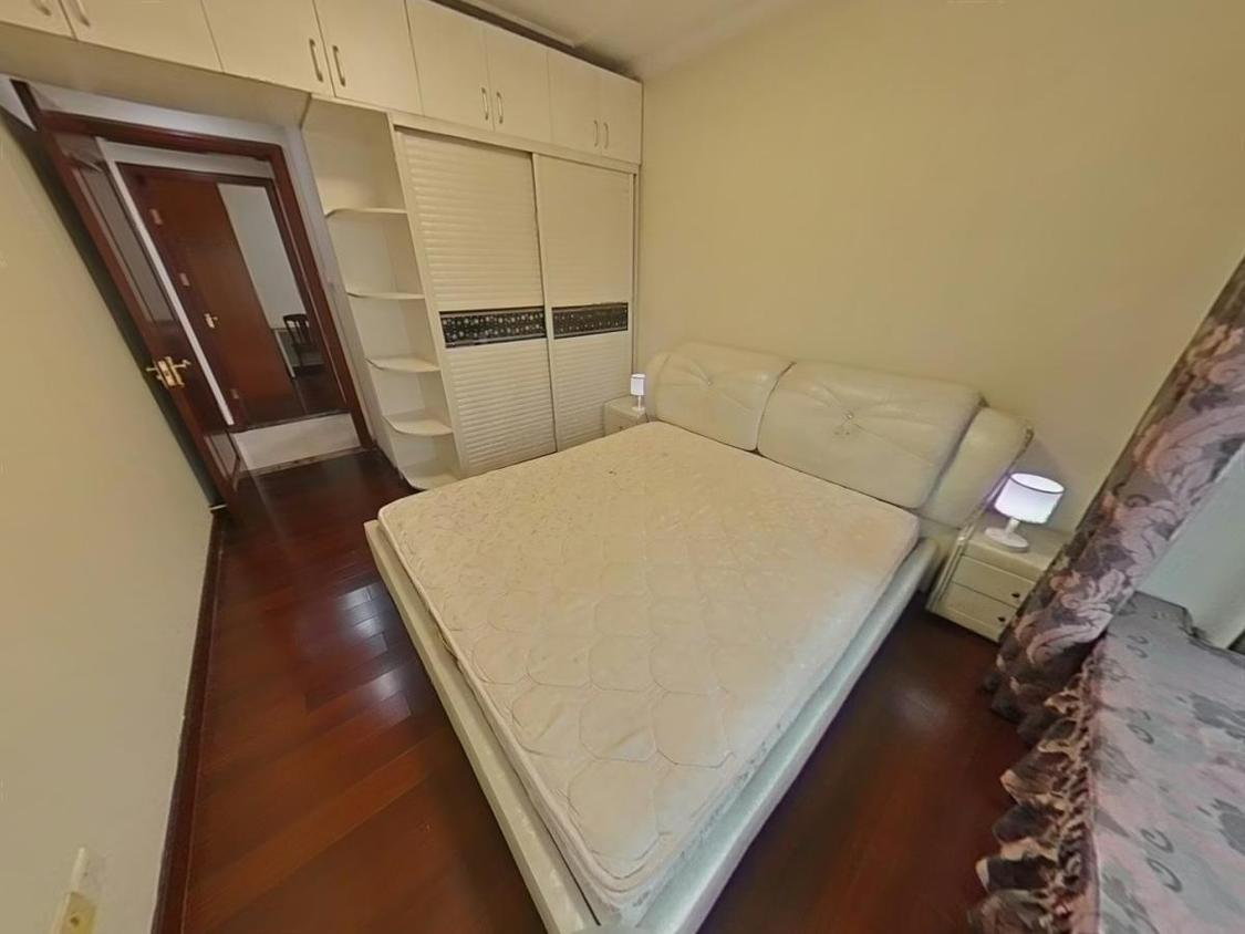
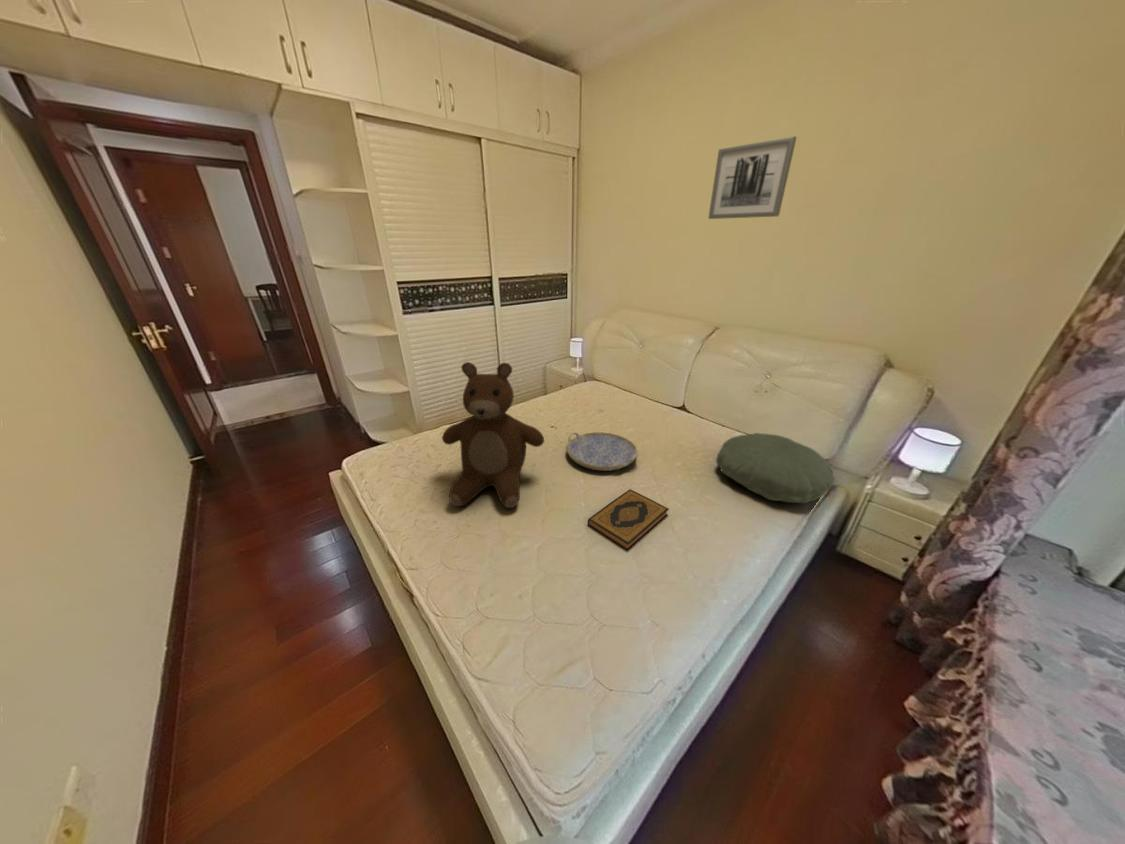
+ hardback book [587,488,670,552]
+ wall art [707,135,798,220]
+ pillow [715,432,836,504]
+ bear [441,361,545,509]
+ serving tray [566,431,639,472]
